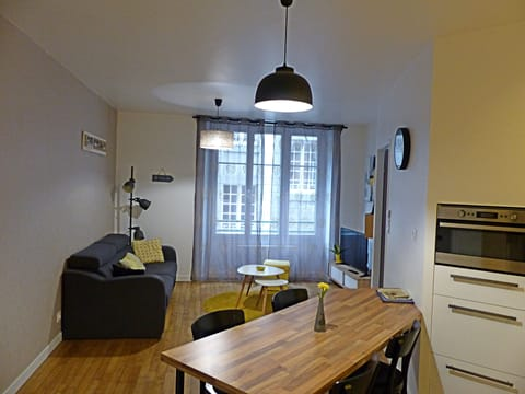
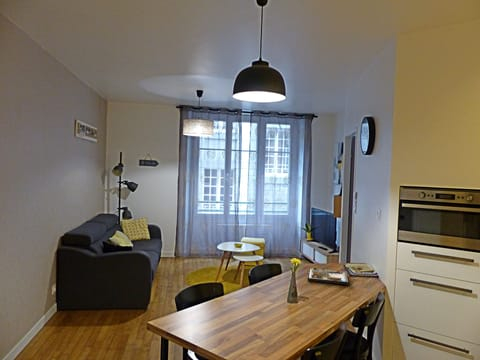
+ dinner plate [307,267,349,286]
